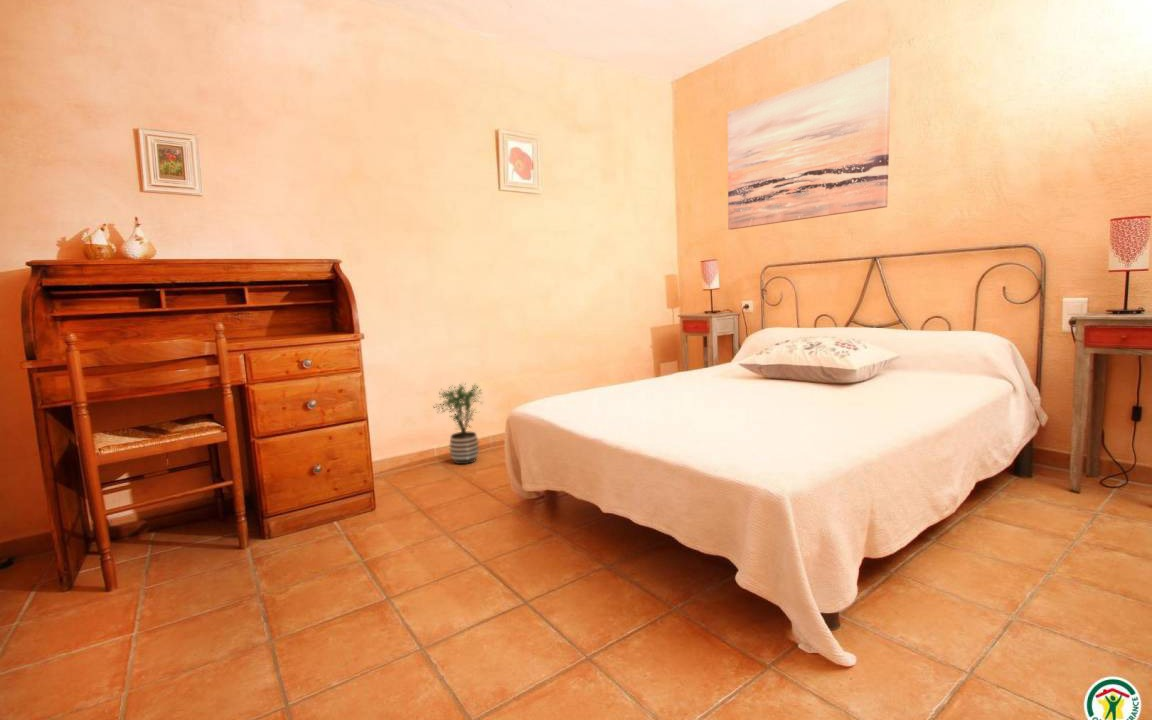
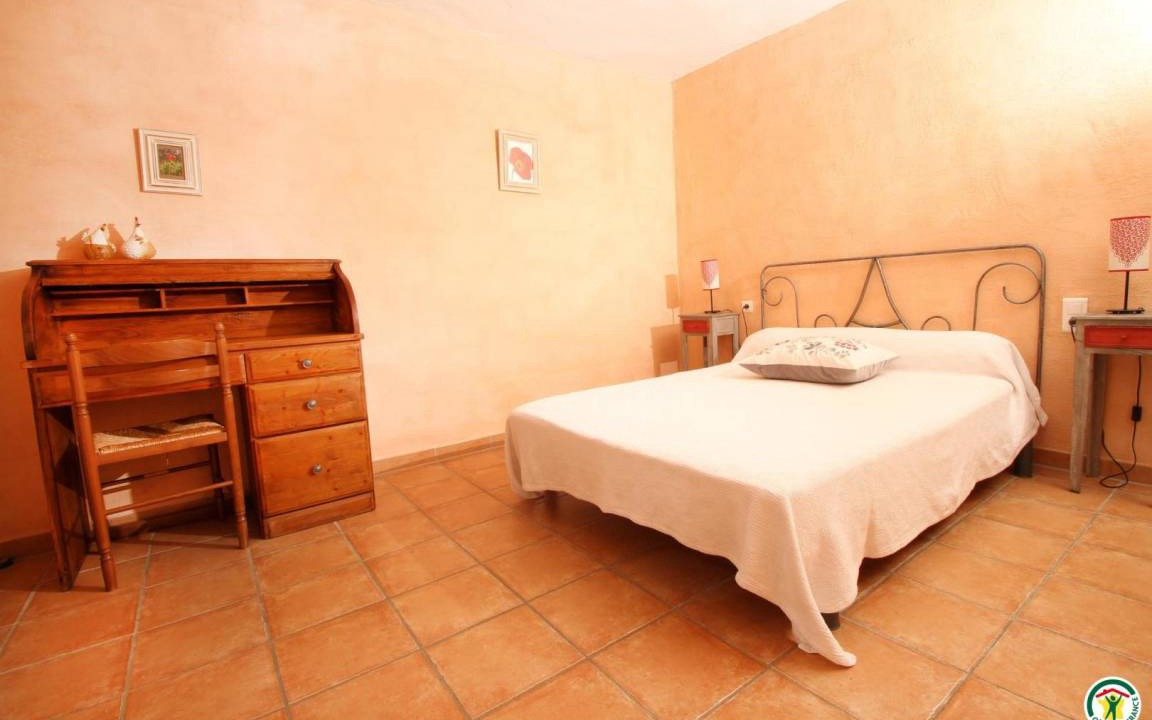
- potted plant [433,381,484,465]
- wall art [727,55,892,230]
